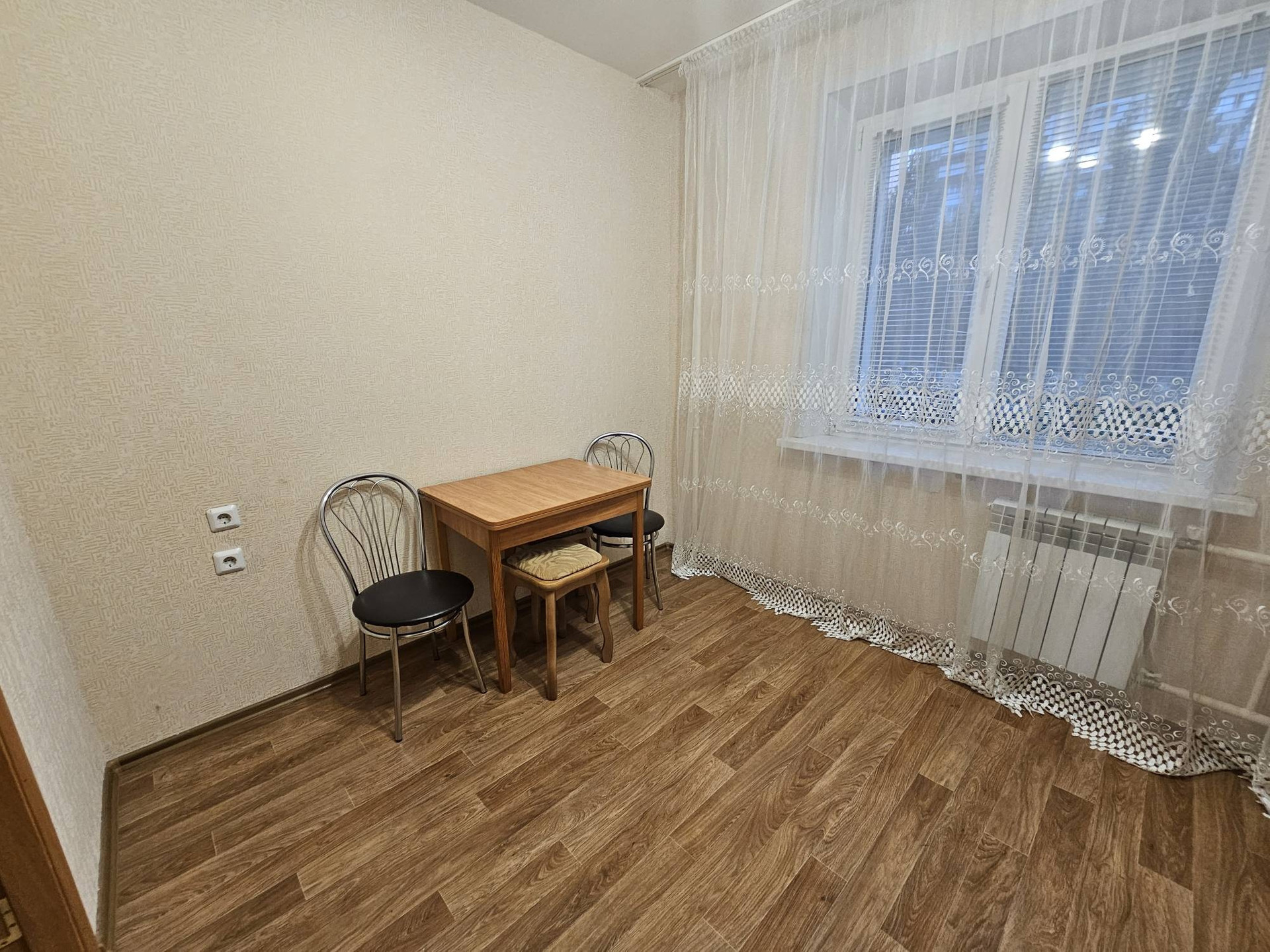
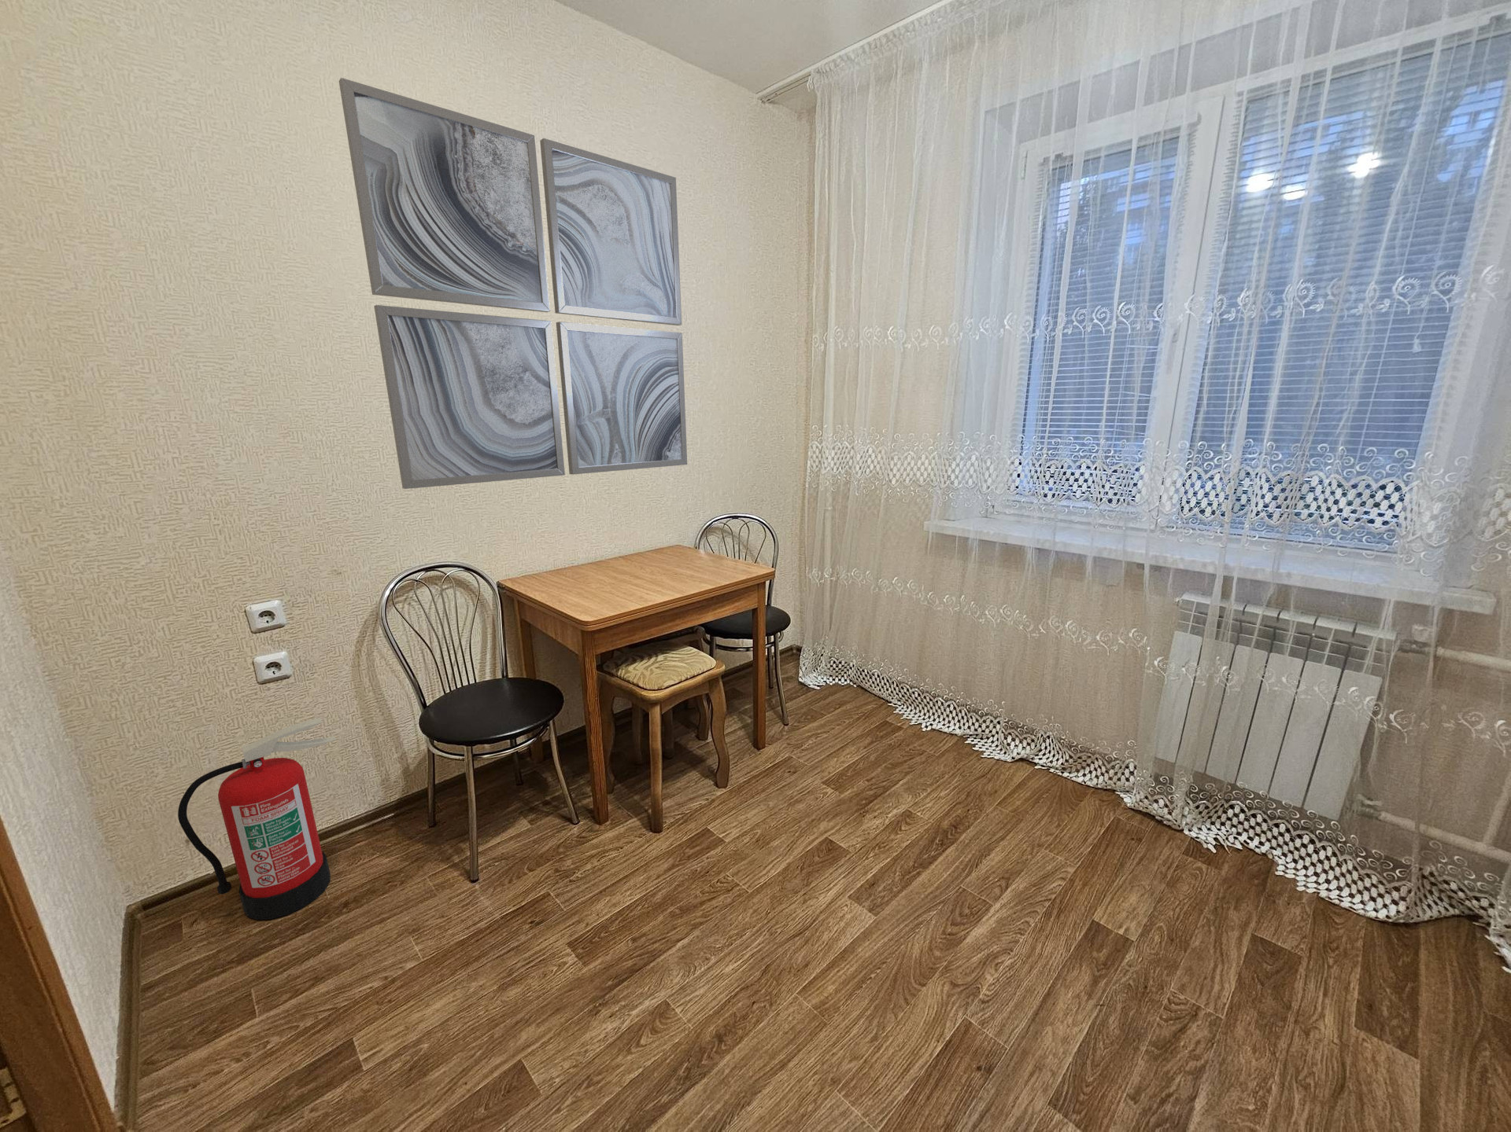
+ wall art [338,77,688,490]
+ fire extinguisher [177,717,337,920]
